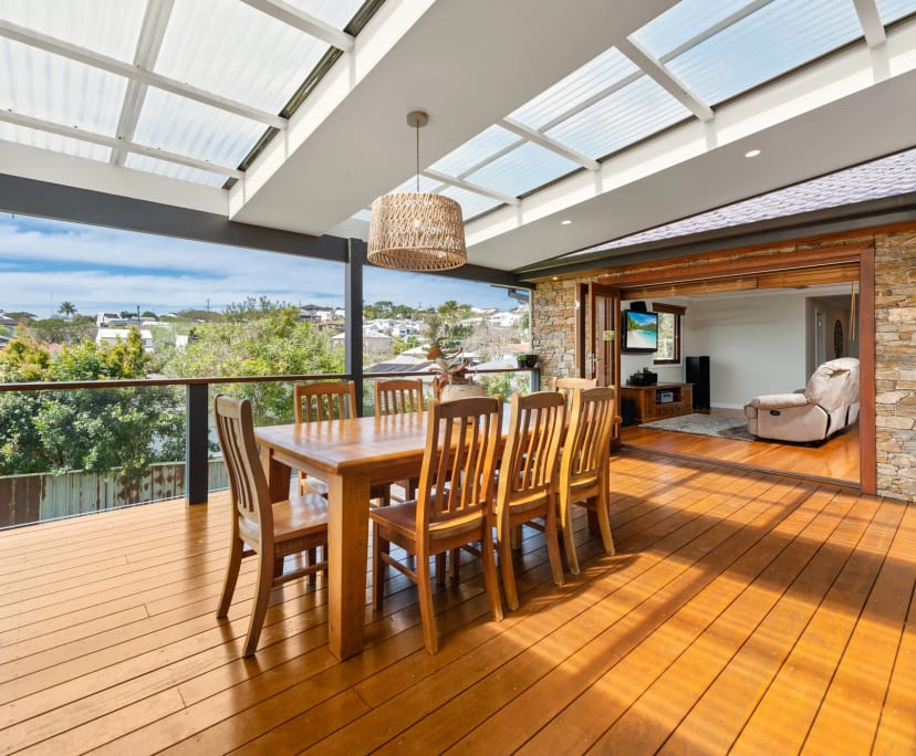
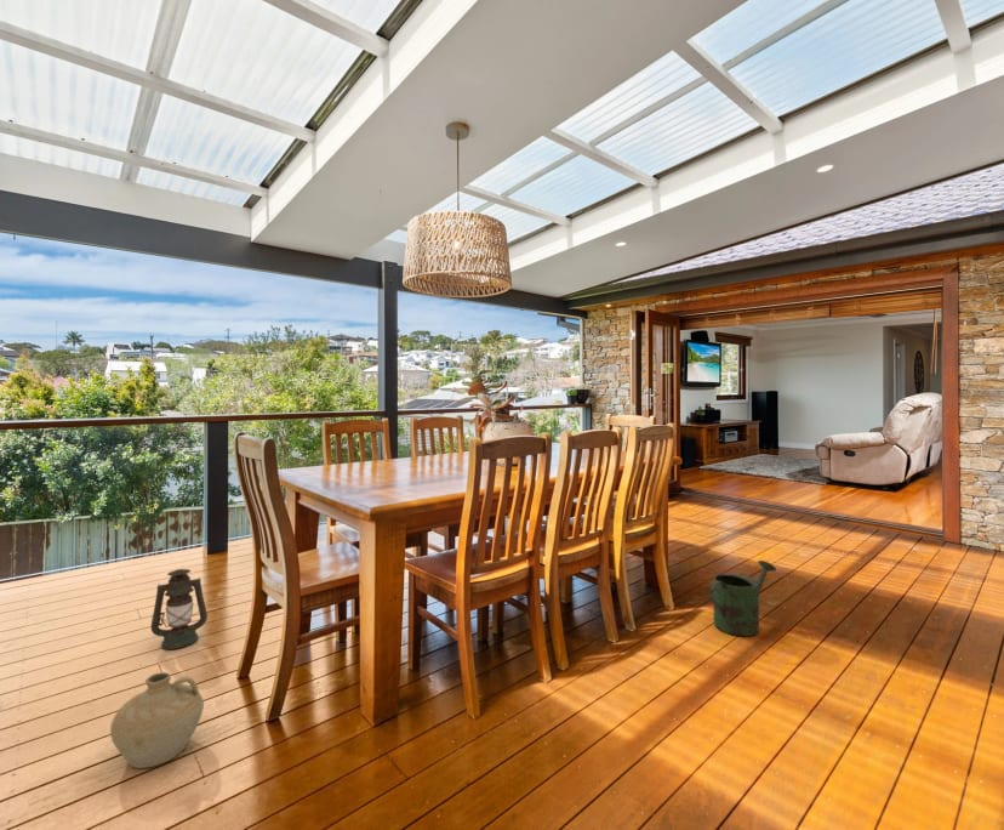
+ ceramic jug [109,671,205,769]
+ lantern [150,568,209,650]
+ watering can [708,559,777,637]
